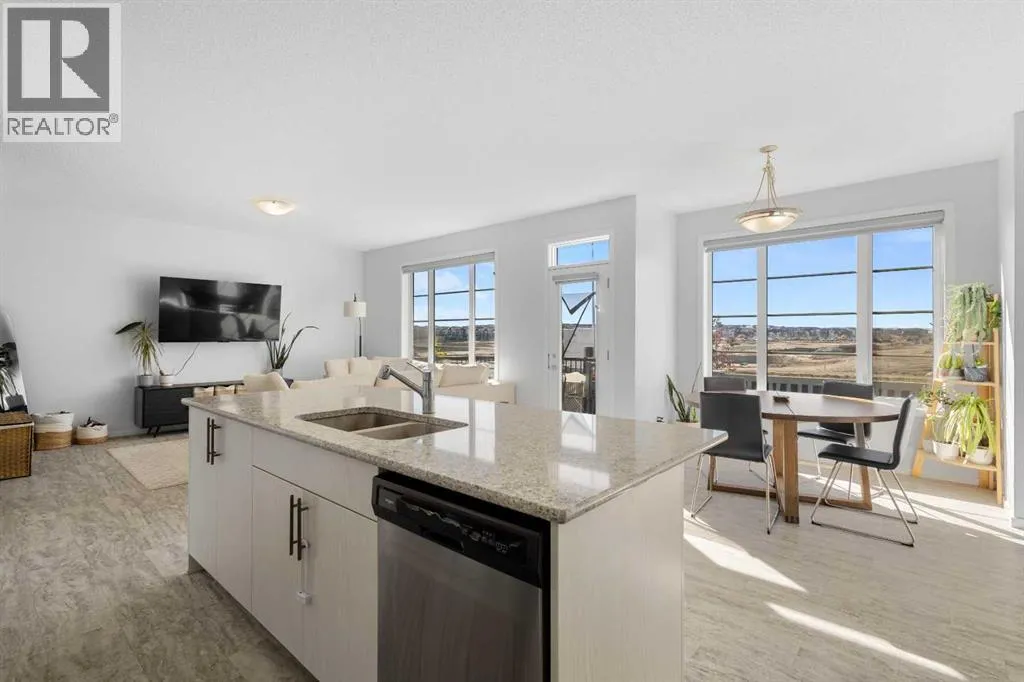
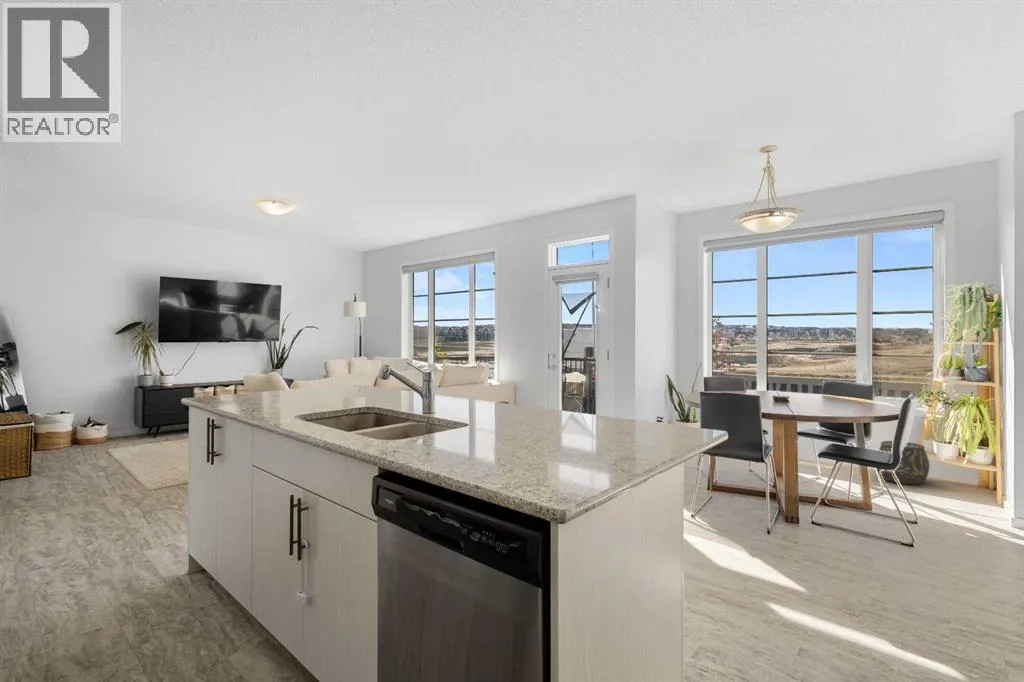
+ woven basket [878,440,931,486]
